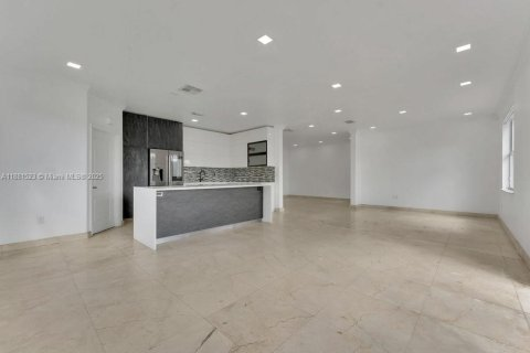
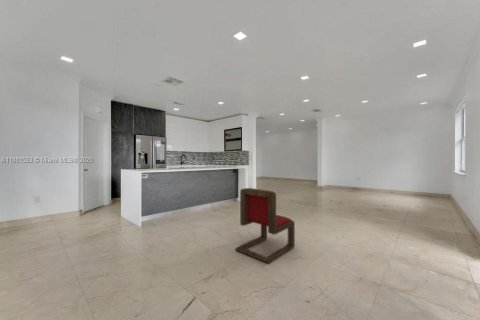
+ chair [234,187,296,265]
